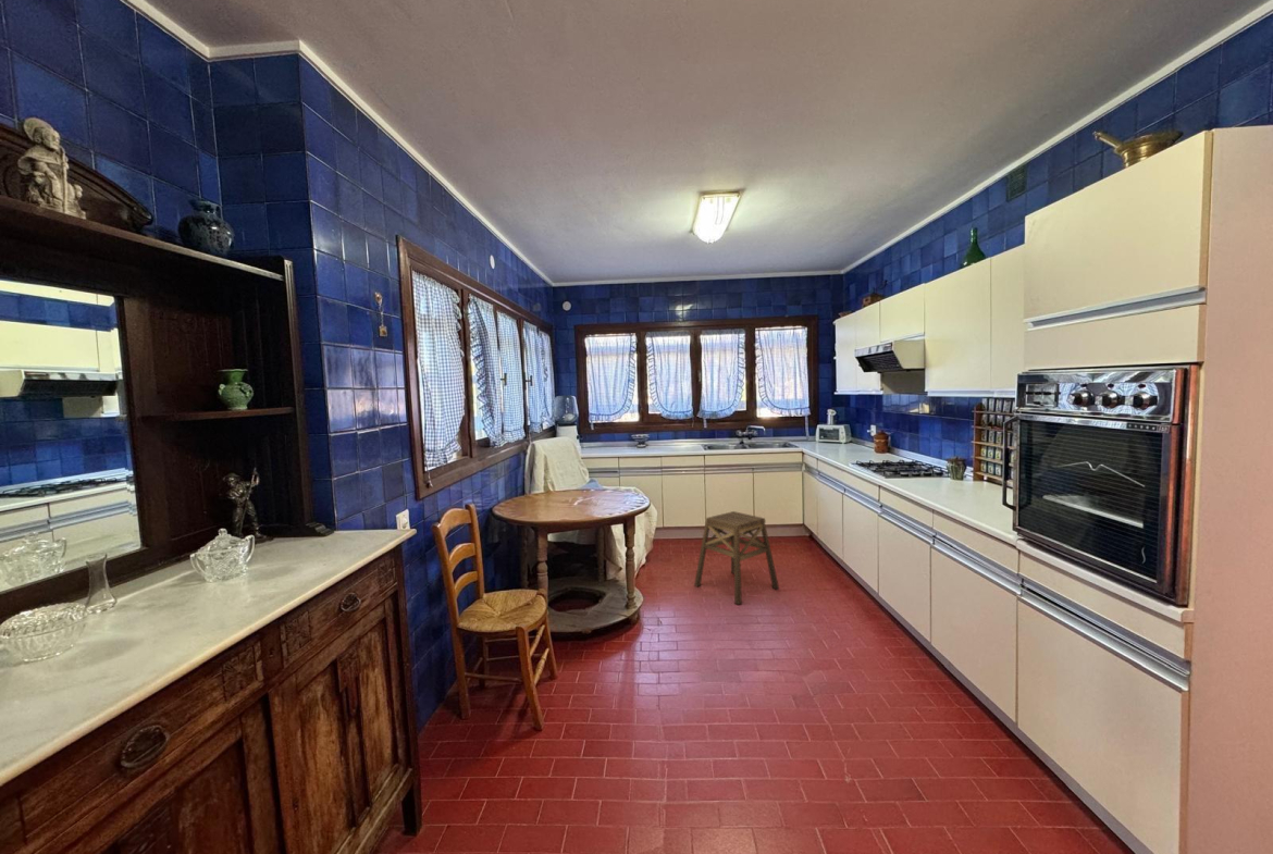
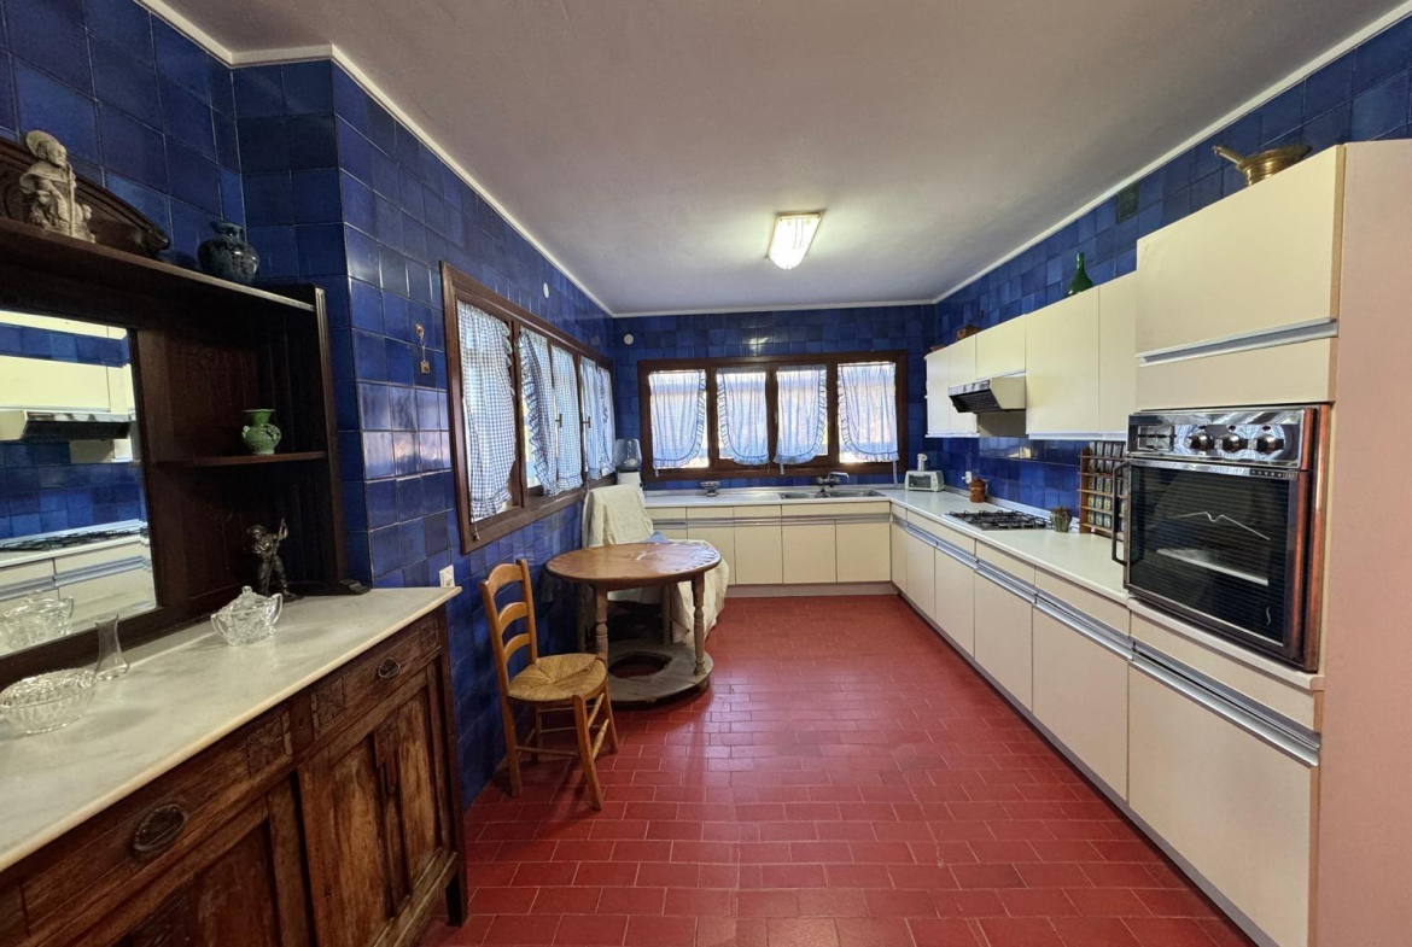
- stool [693,510,780,606]
